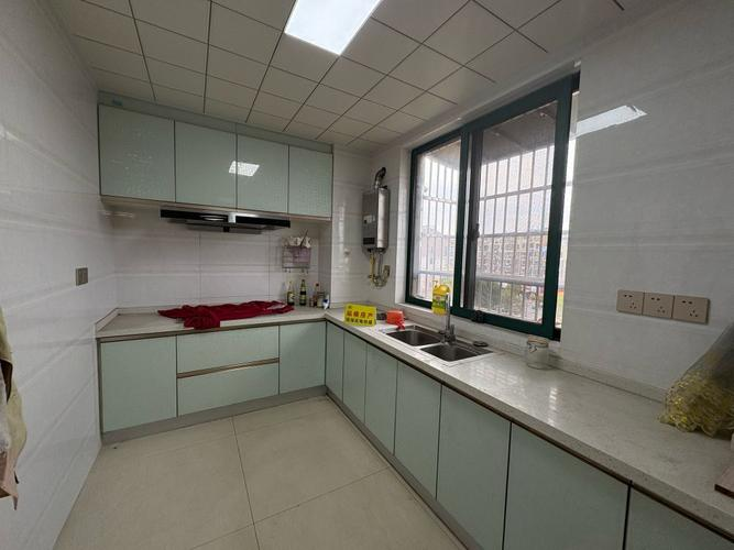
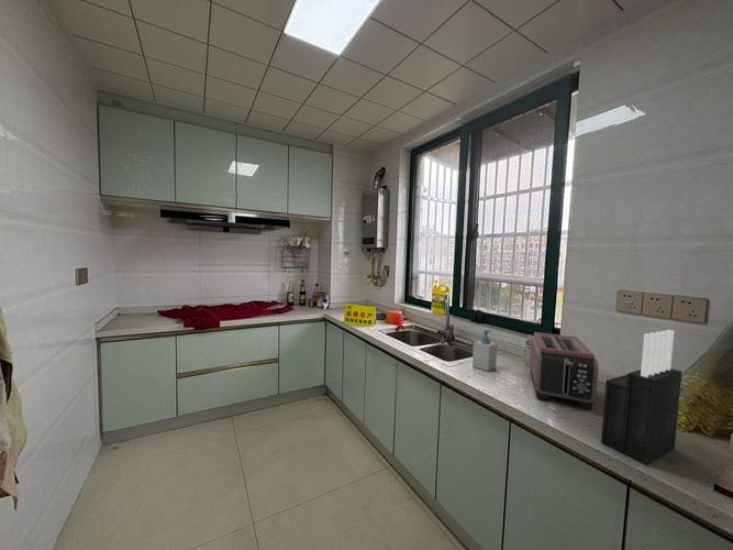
+ soap bottle [471,328,499,372]
+ knife block [600,329,684,466]
+ toaster [529,331,599,410]
